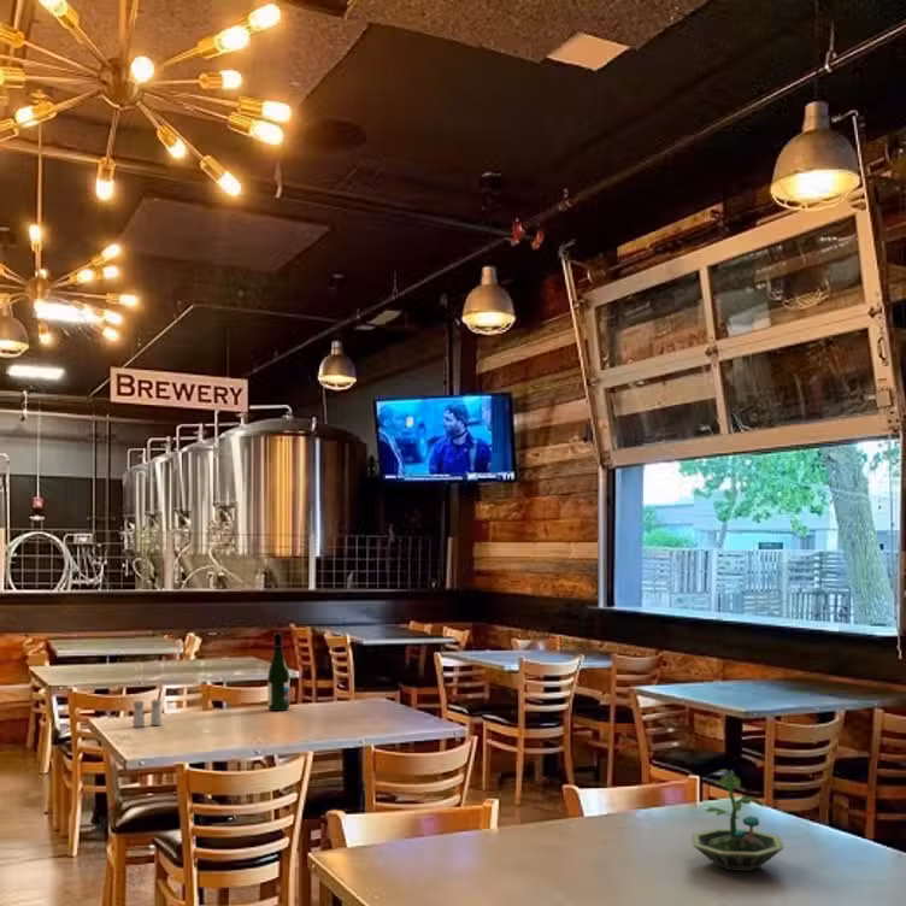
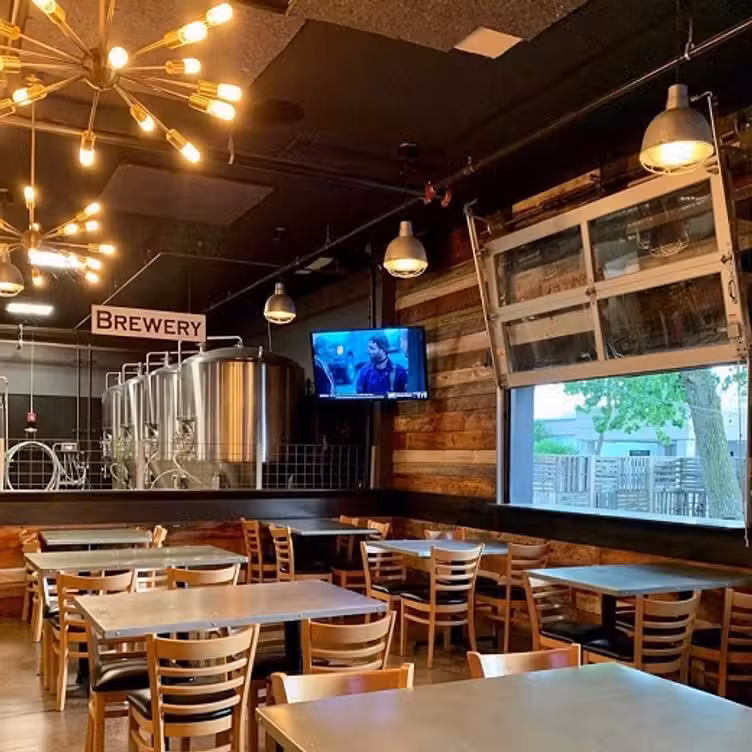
- beer bottle [266,633,290,712]
- terrarium [690,769,786,872]
- salt and pepper shaker [133,698,163,729]
